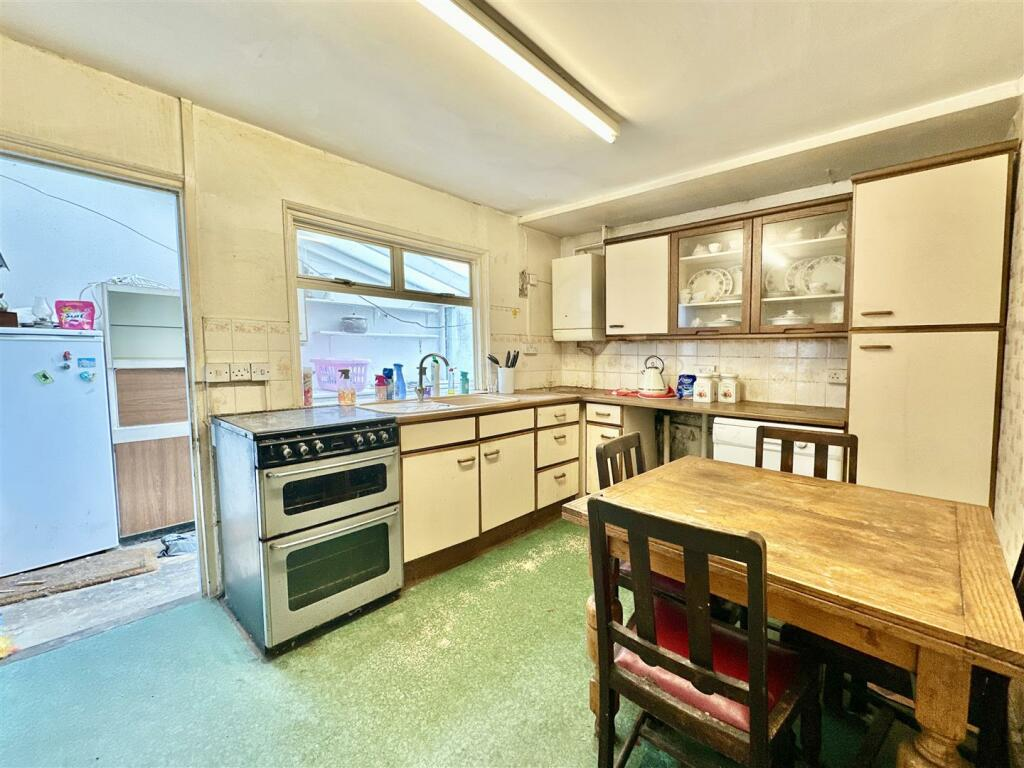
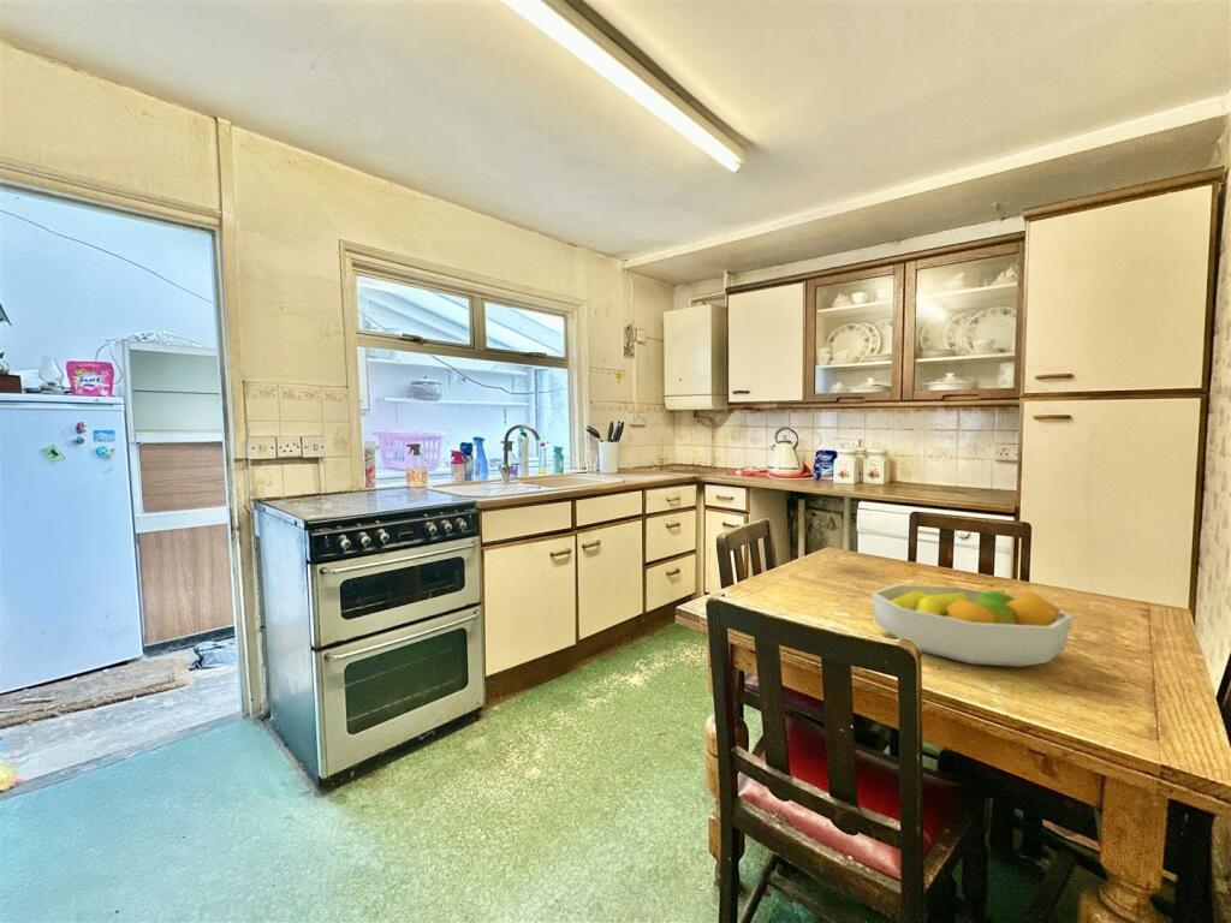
+ fruit bowl [870,583,1074,668]
